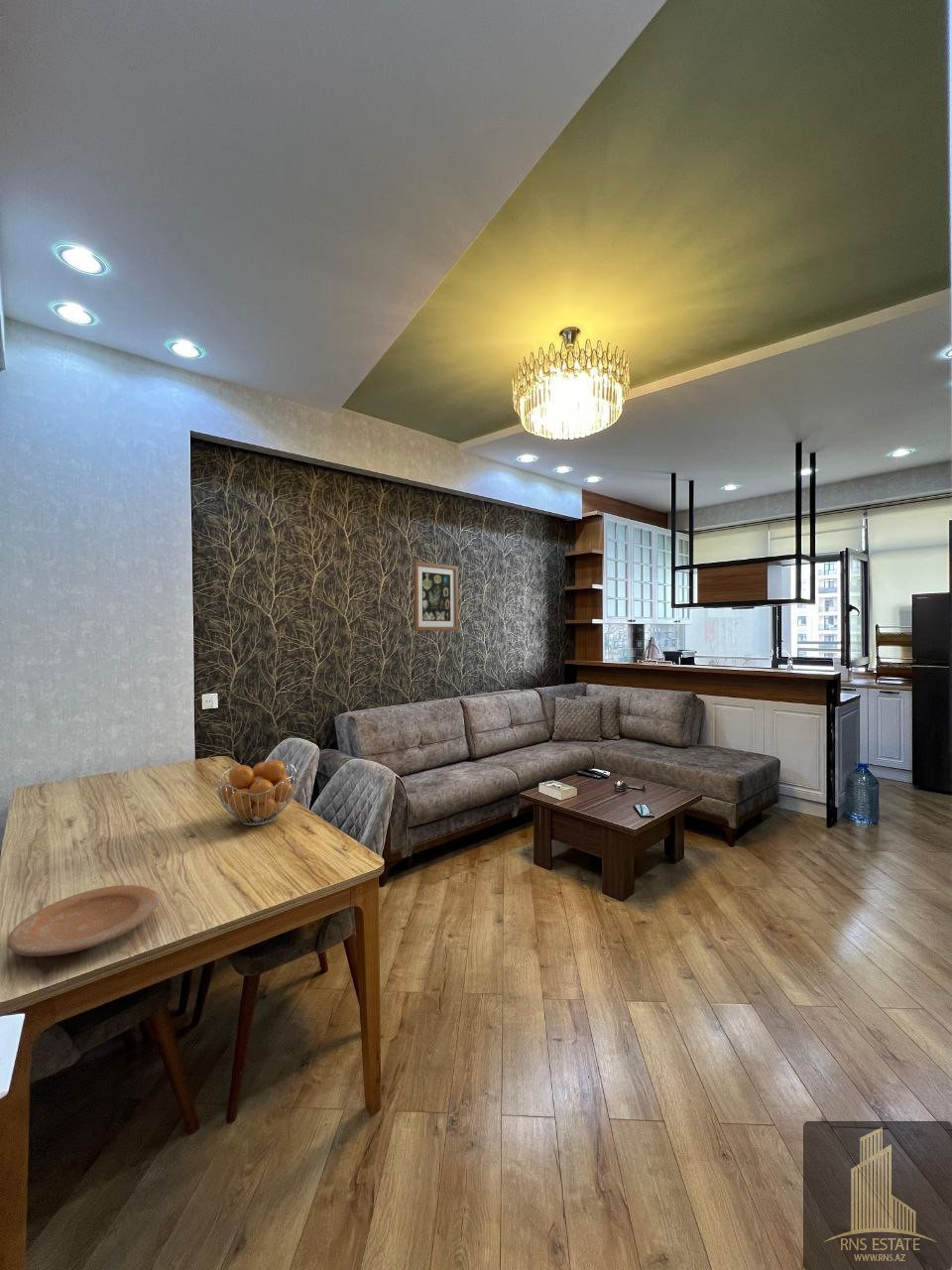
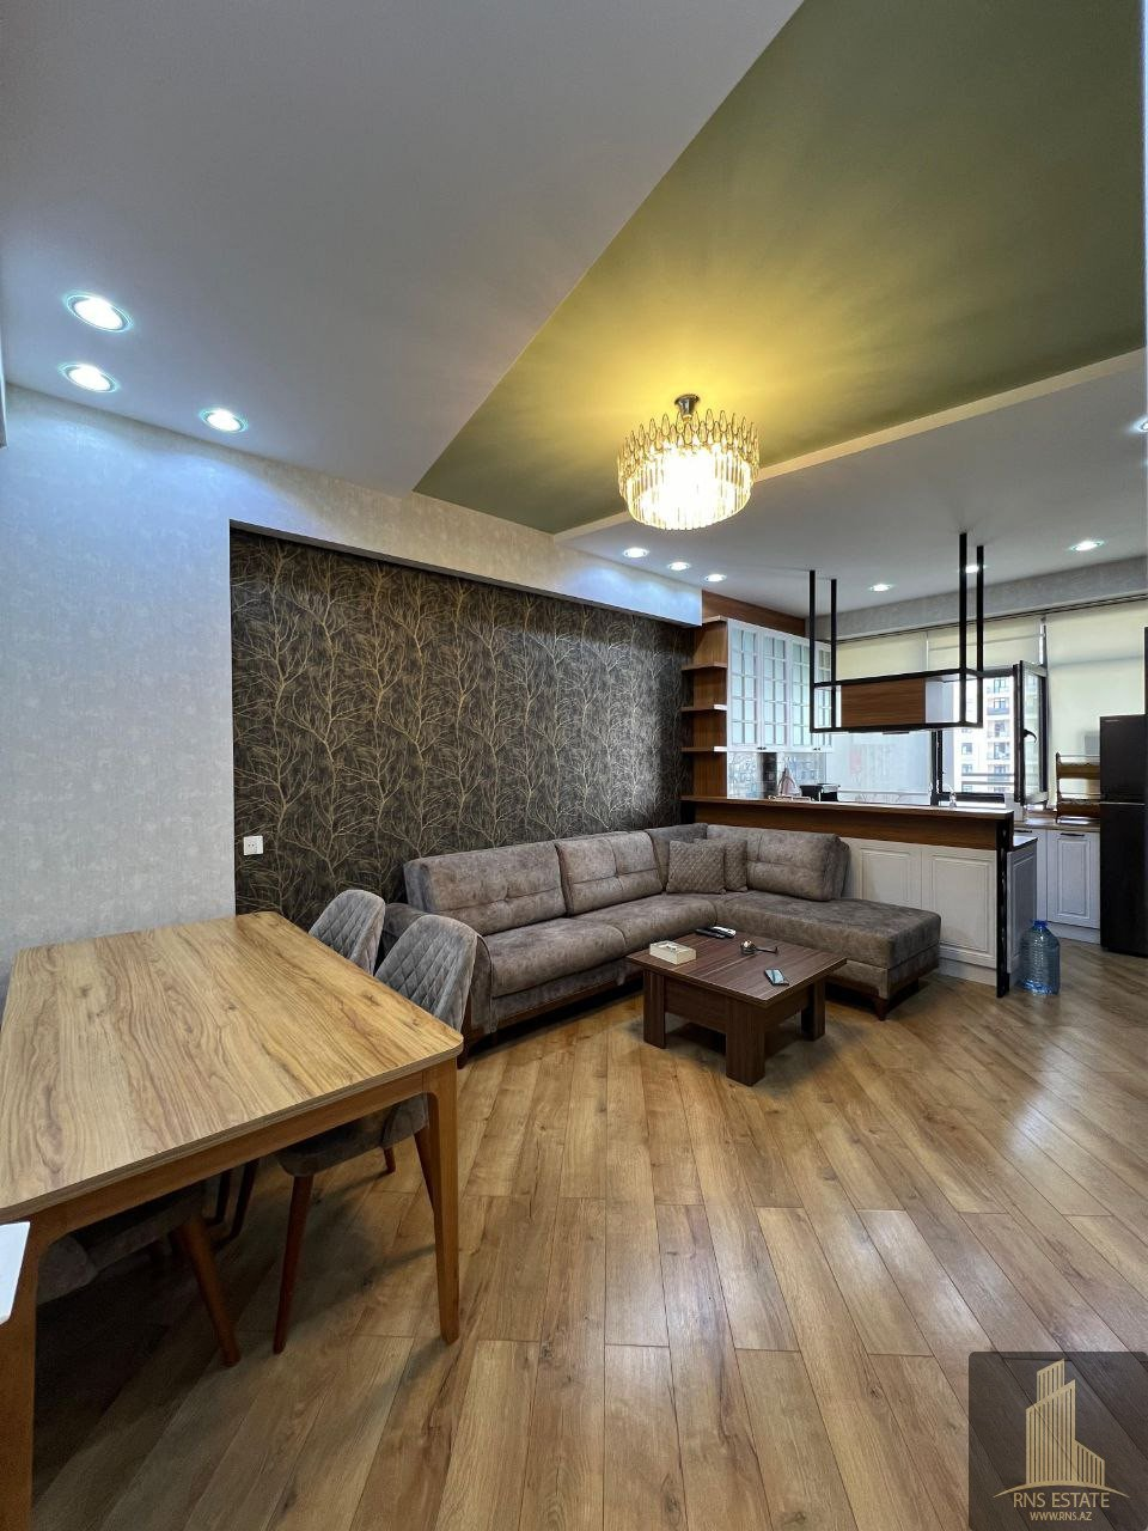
- wall art [413,561,459,632]
- fruit basket [215,759,300,826]
- plate [7,884,160,957]
